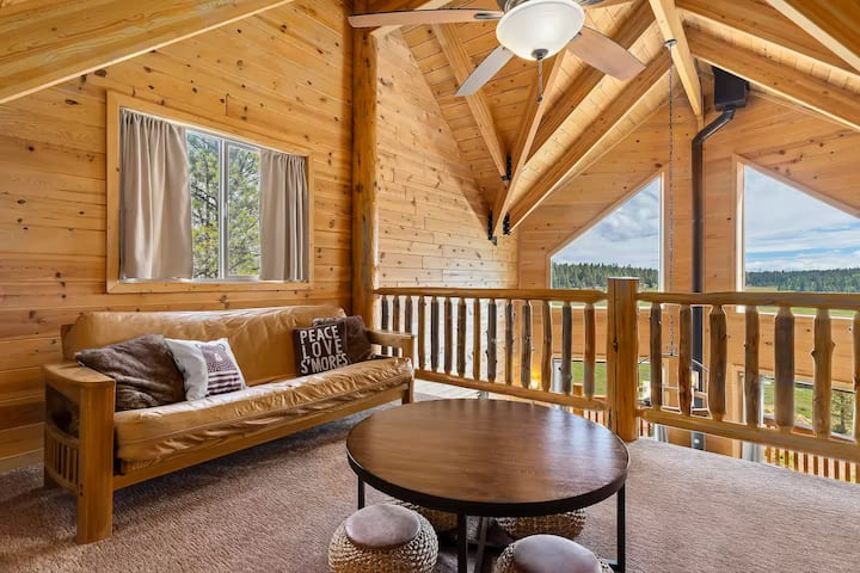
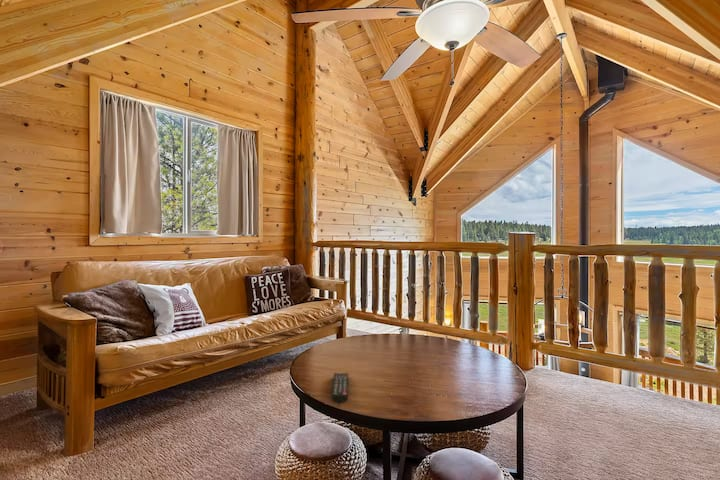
+ remote control [330,372,349,403]
